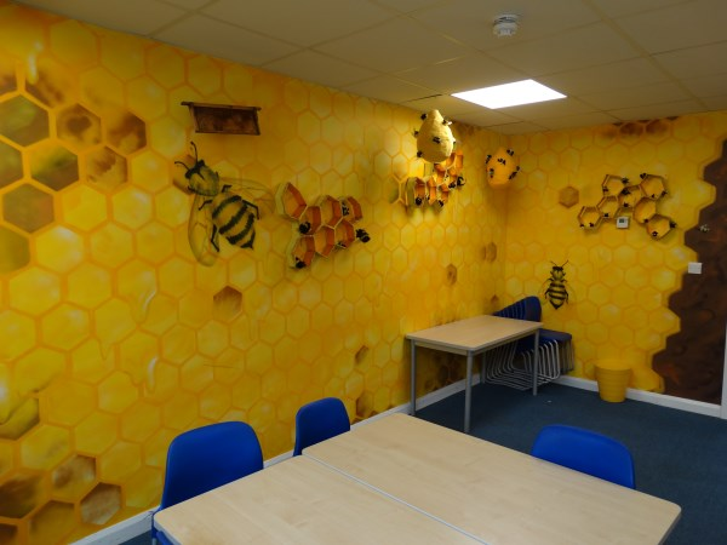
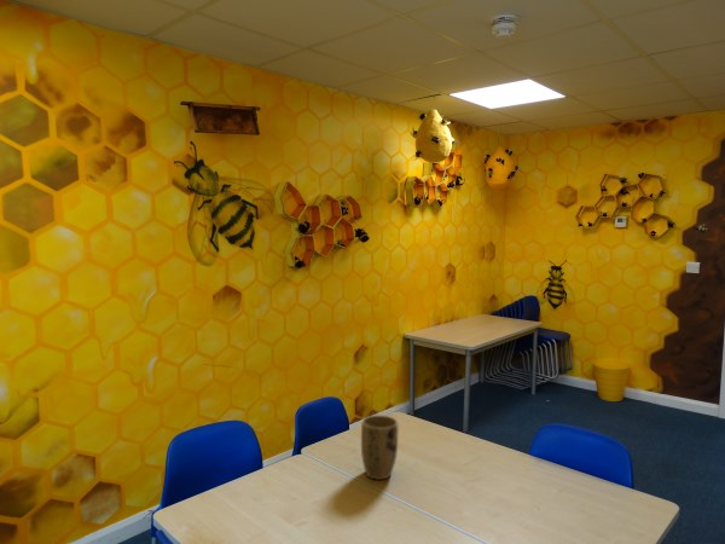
+ plant pot [360,415,399,481]
